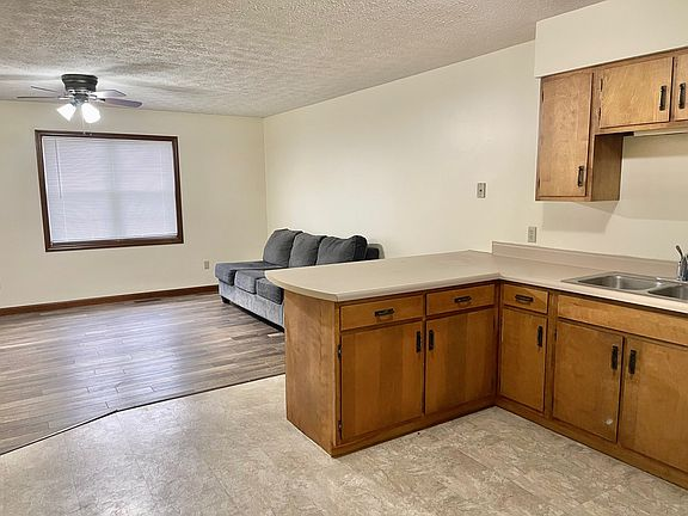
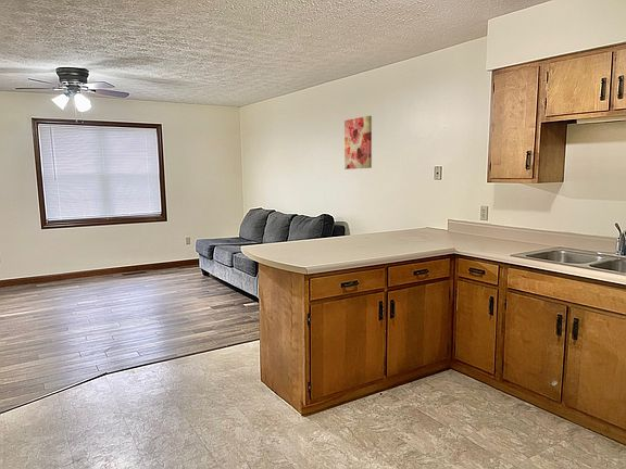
+ wall art [343,115,373,170]
